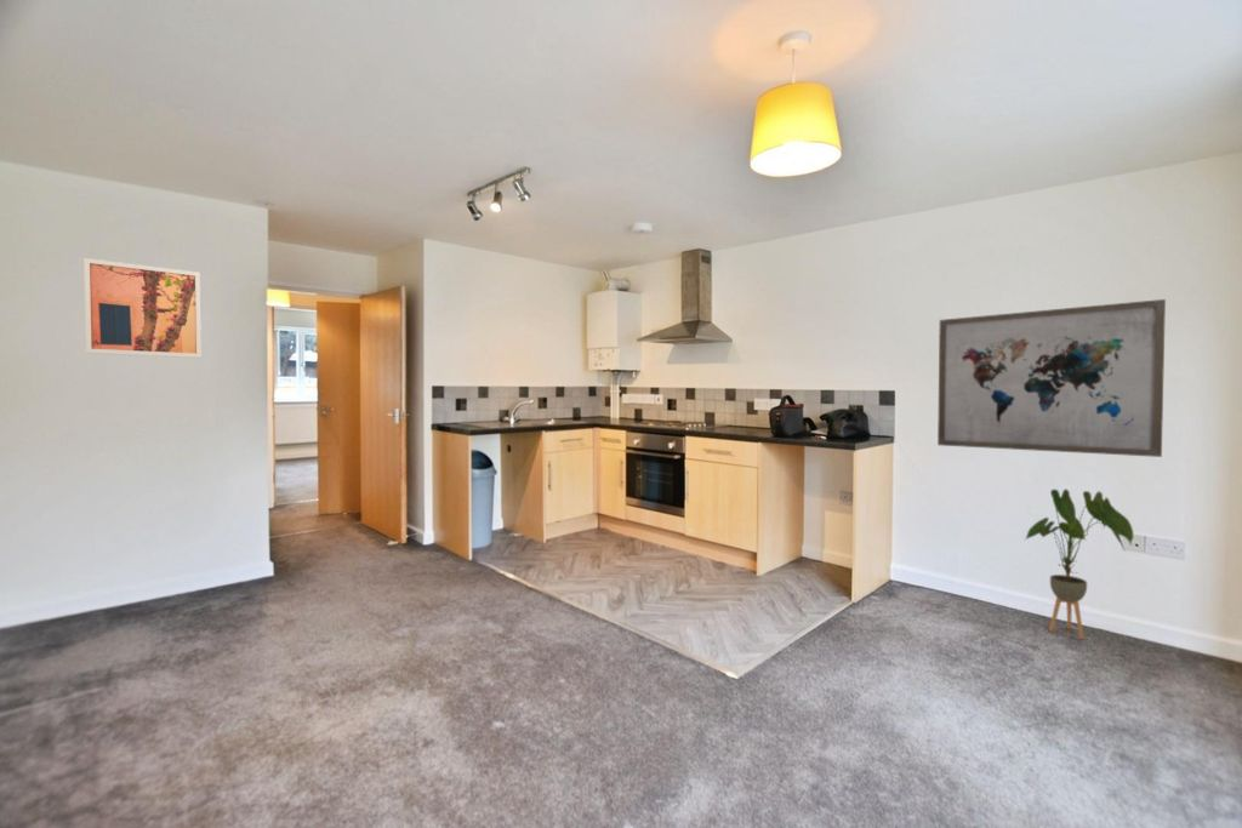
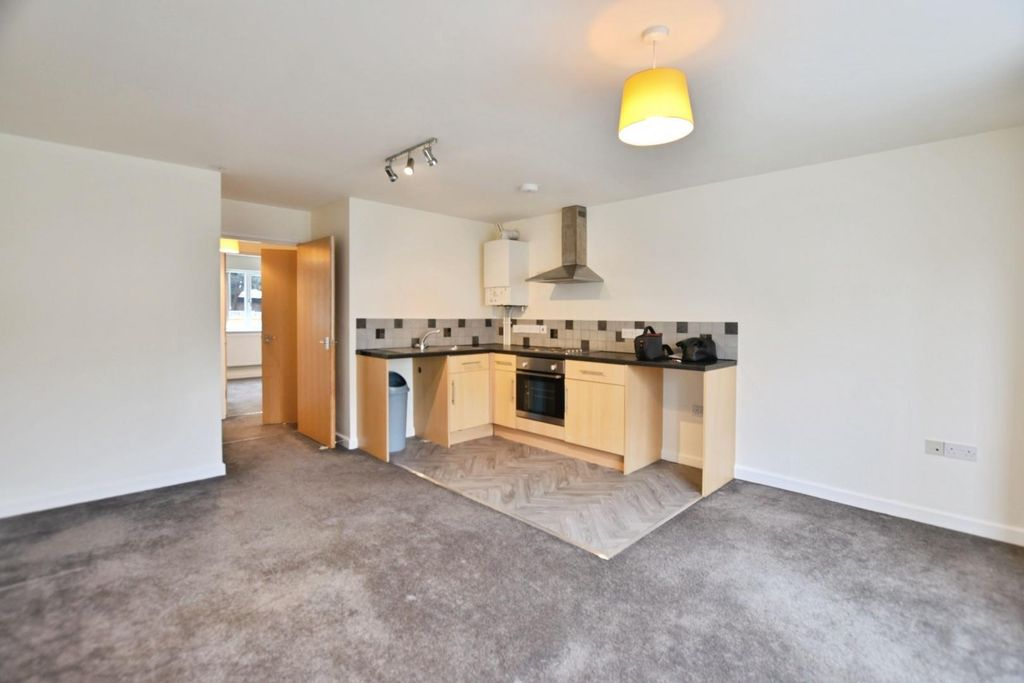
- house plant [1024,487,1135,640]
- wall art [82,257,203,359]
- wall art [936,298,1167,458]
